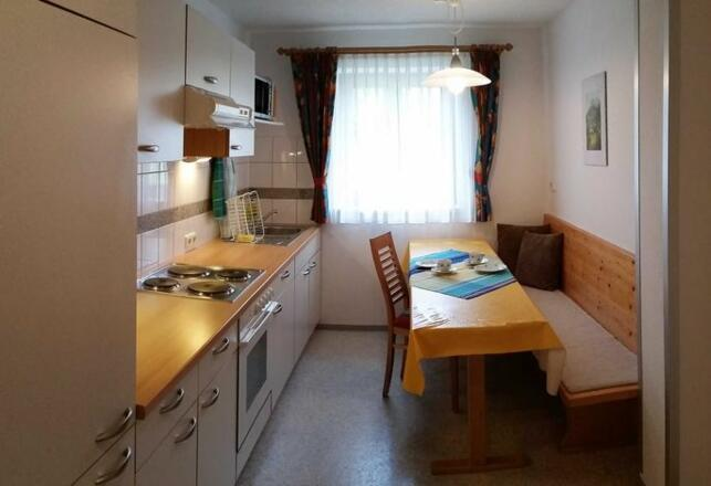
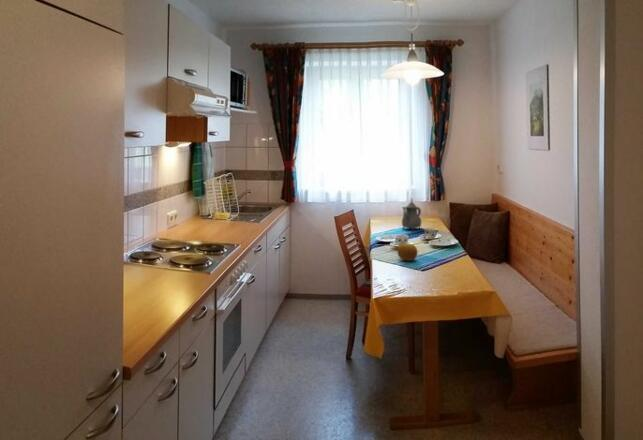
+ fruit [397,243,418,262]
+ teapot [401,197,422,231]
